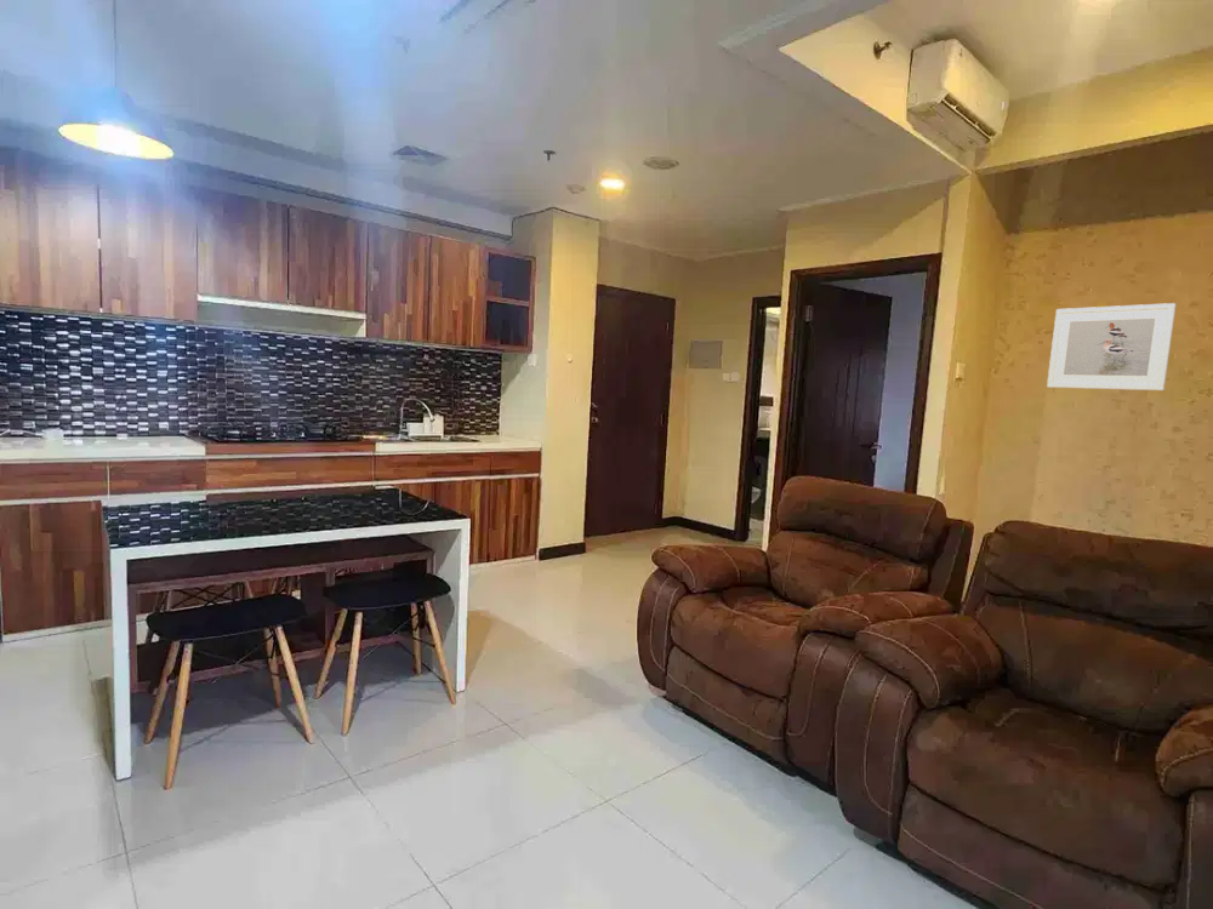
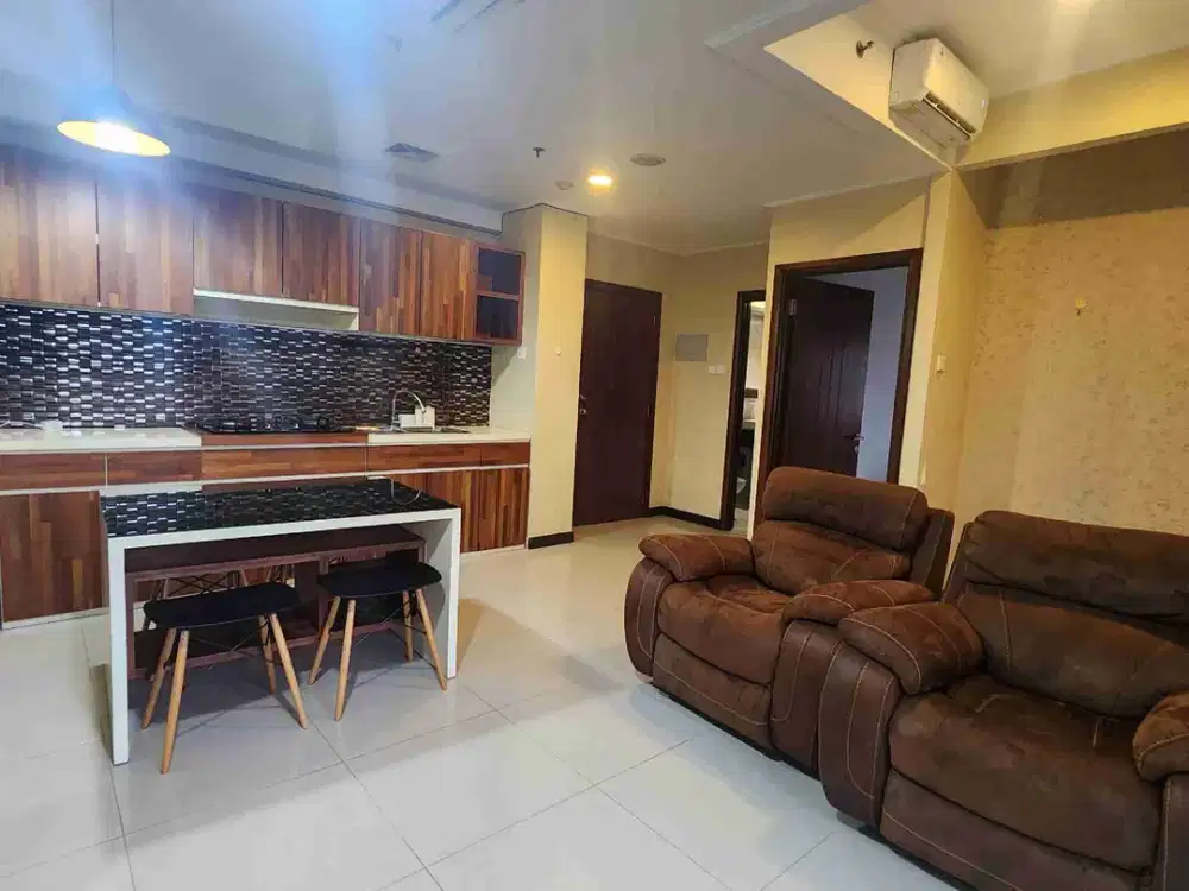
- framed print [1046,302,1177,391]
